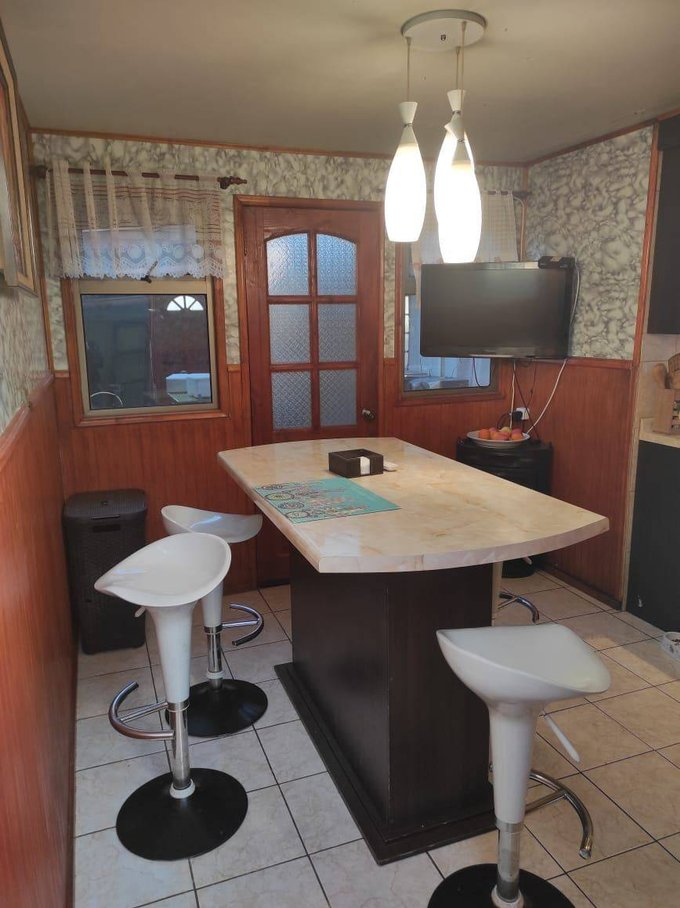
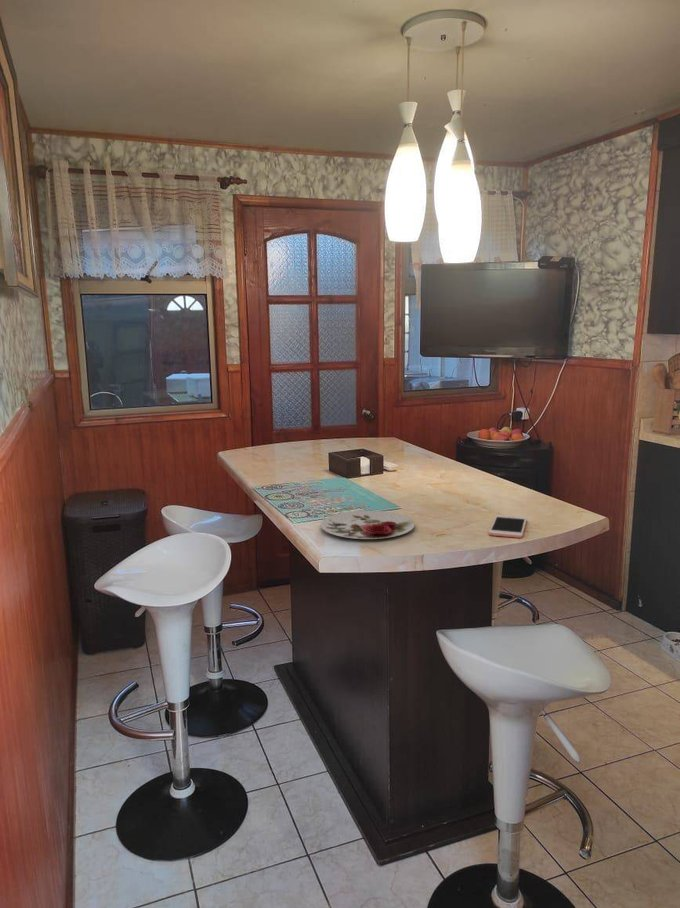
+ plate [320,510,416,540]
+ cell phone [488,514,528,539]
